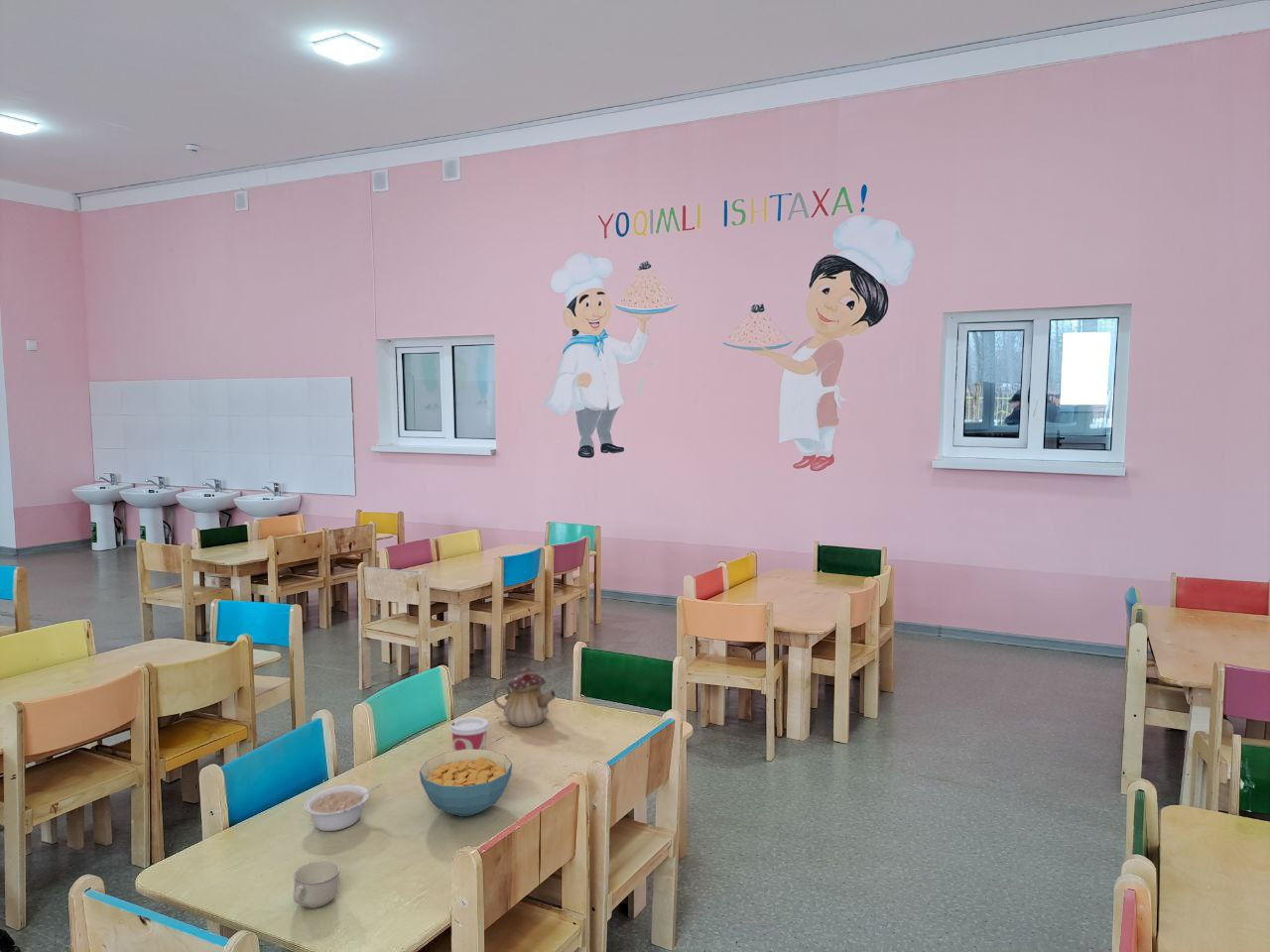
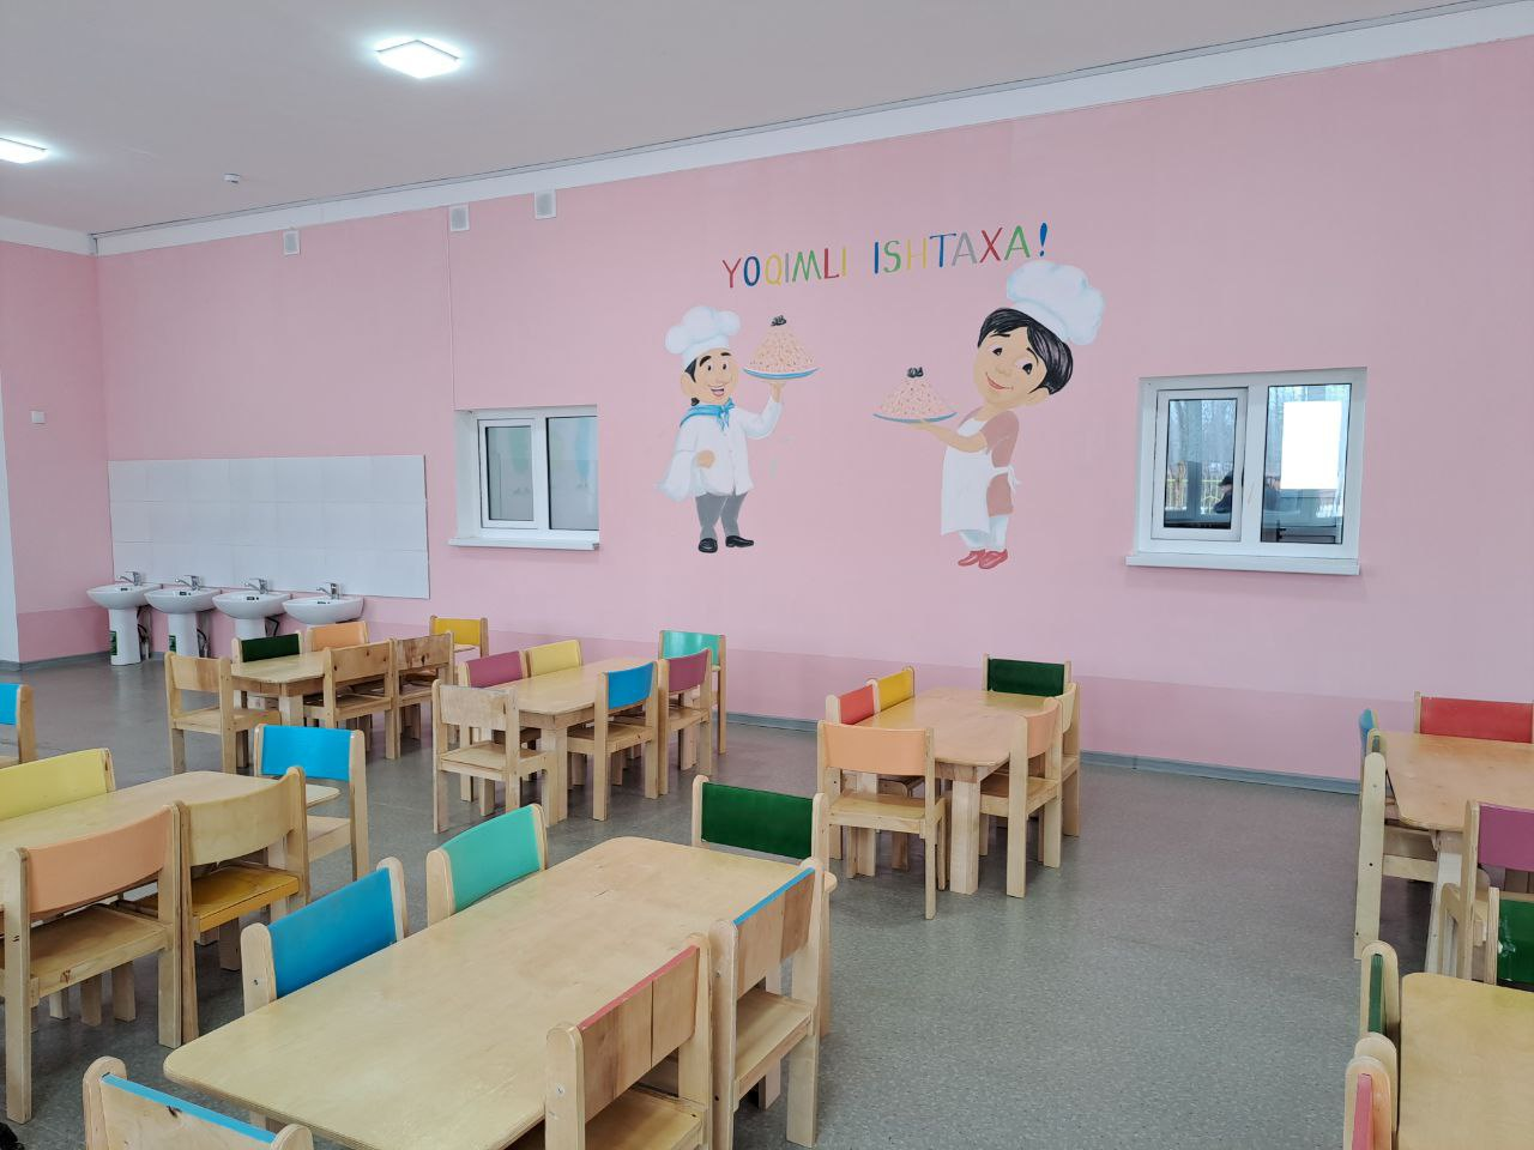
- teapot [492,666,557,728]
- cup [293,859,341,909]
- cup [447,716,491,752]
- legume [304,783,383,832]
- cereal bowl [419,749,513,817]
